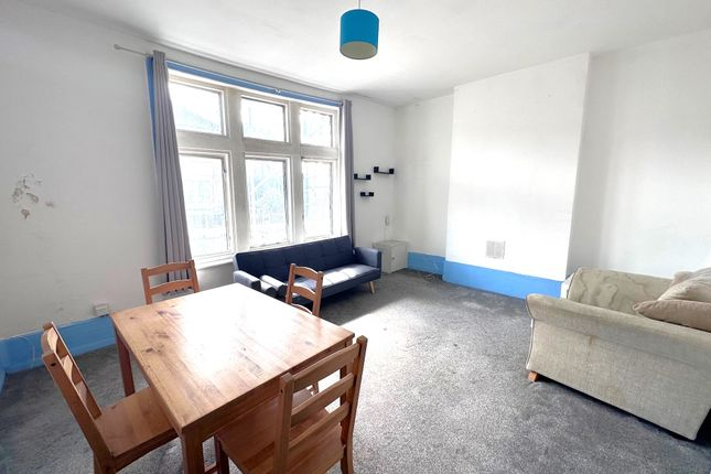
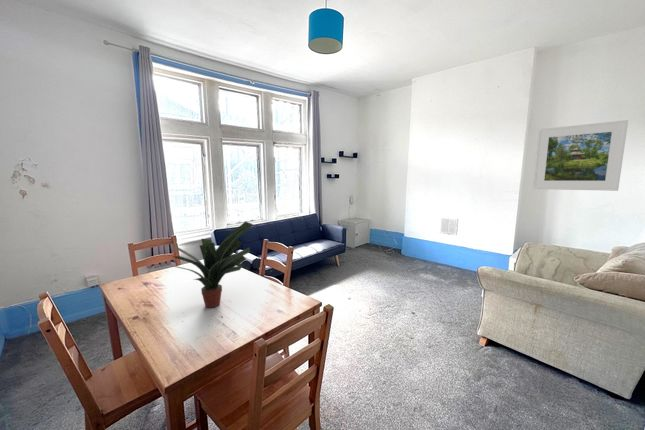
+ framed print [532,119,629,192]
+ potted plant [172,220,255,309]
